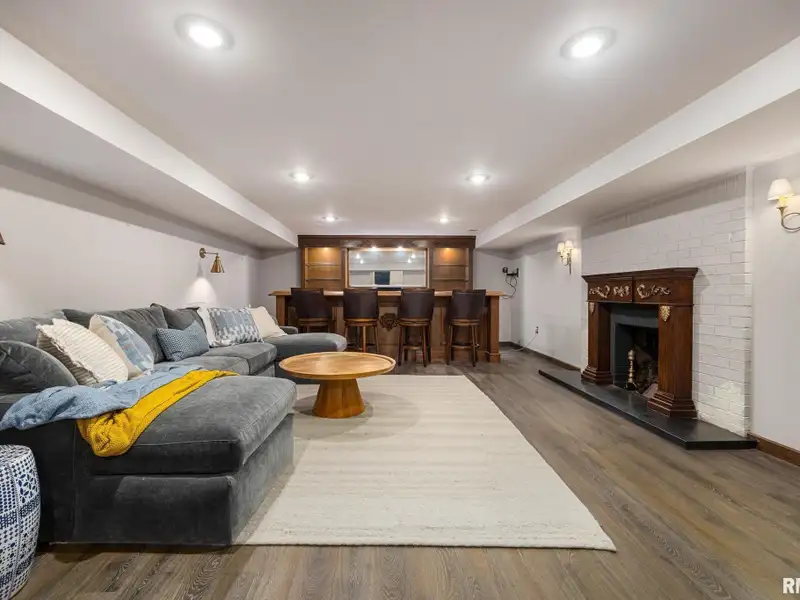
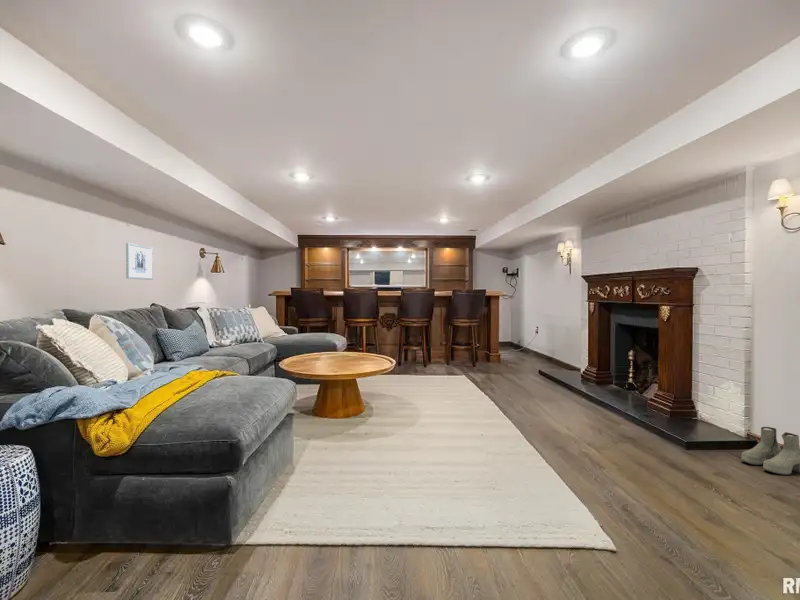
+ wall art [125,242,154,281]
+ boots [740,426,800,476]
